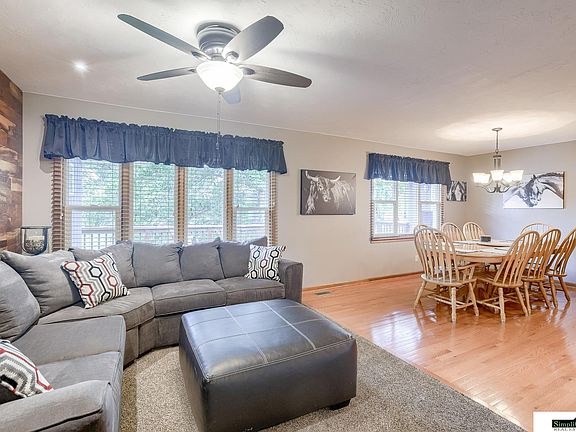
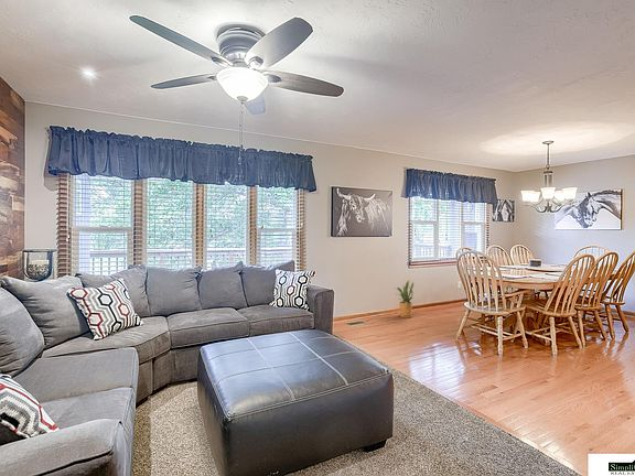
+ house plant [392,279,415,318]
